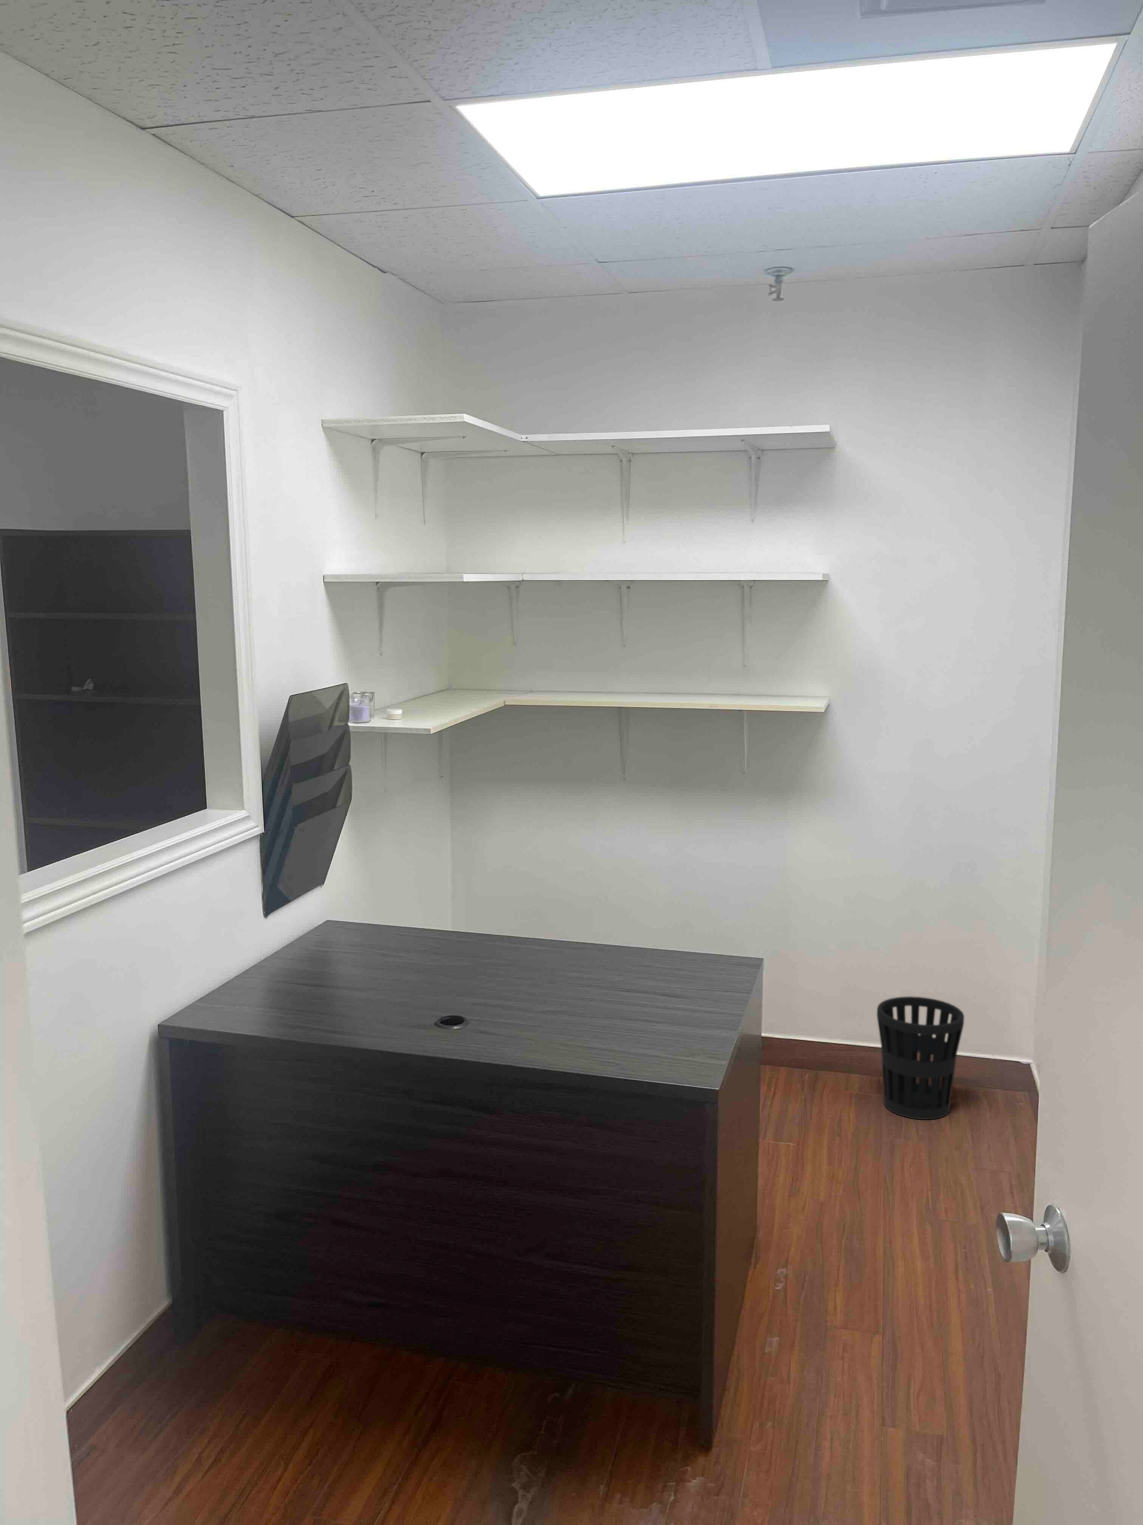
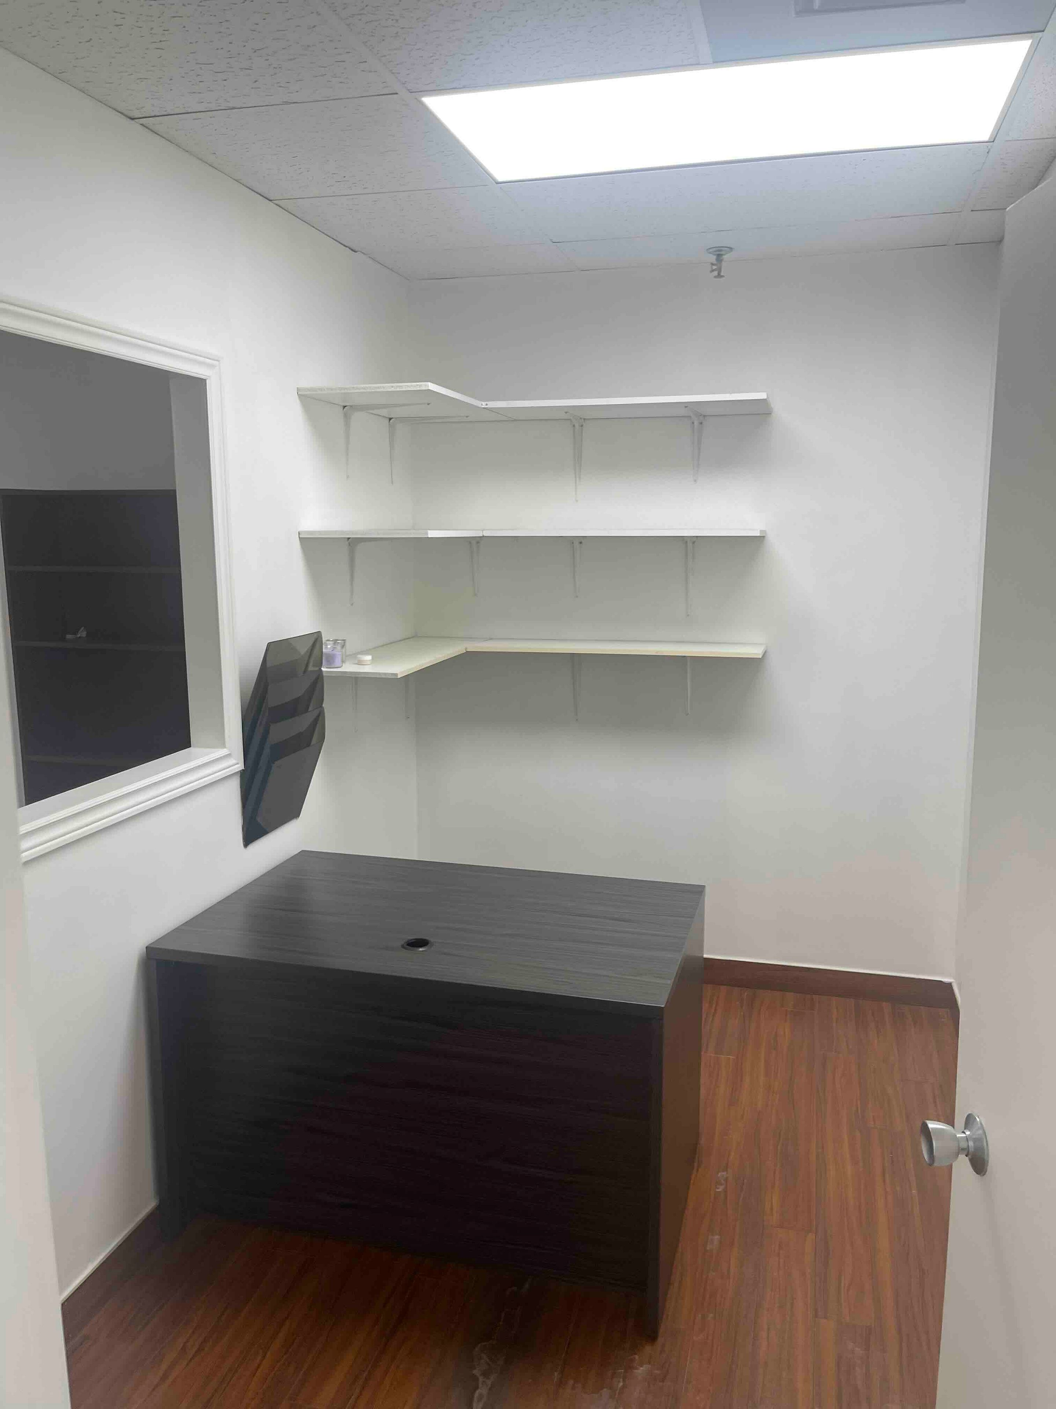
- wastebasket [876,995,965,1120]
